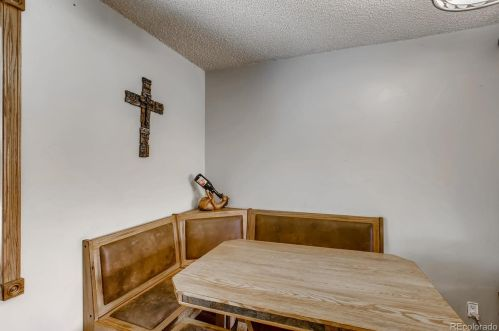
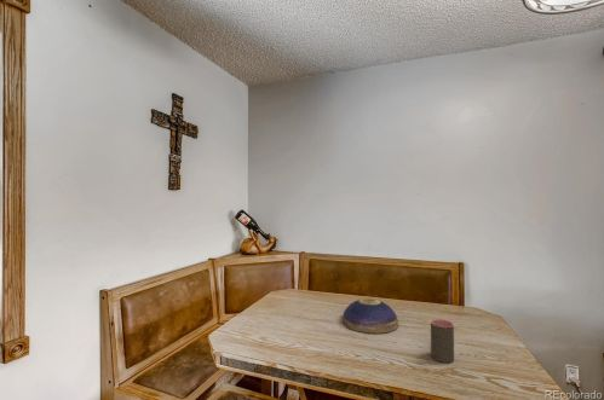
+ cup [430,318,455,364]
+ decorative bowl [340,297,399,335]
